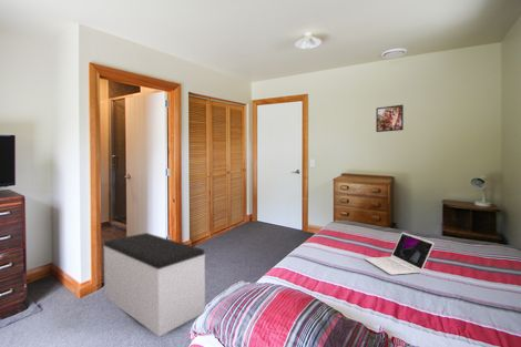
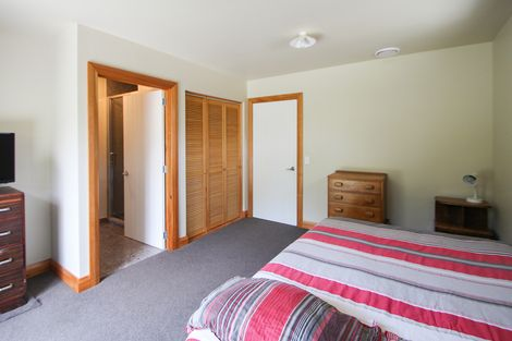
- laptop [364,232,435,276]
- bench [103,232,206,338]
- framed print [375,104,405,133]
